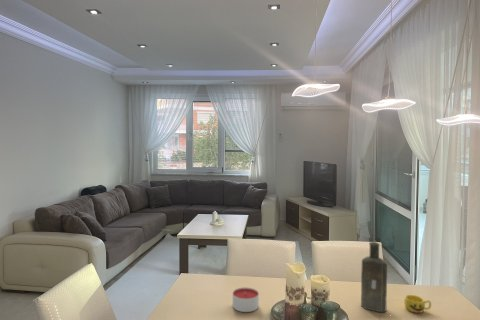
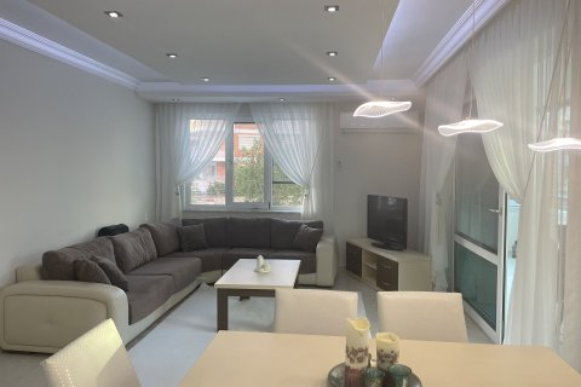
- candle [232,287,260,313]
- cup [403,294,432,314]
- bottle [360,241,388,313]
